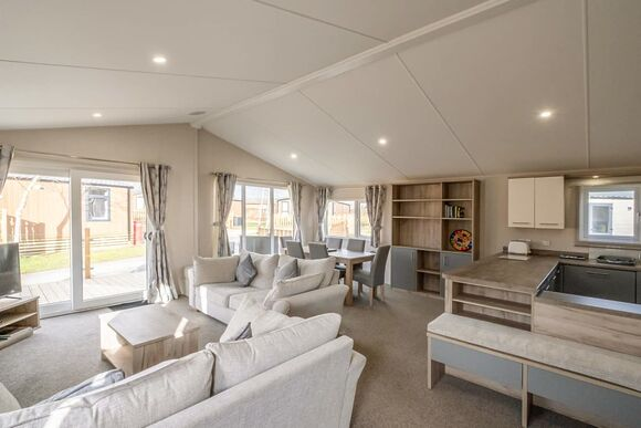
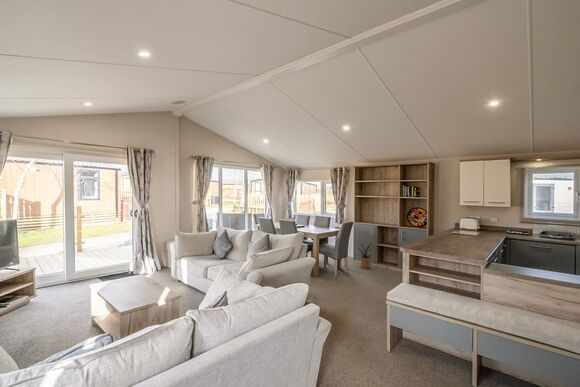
+ house plant [353,241,379,270]
